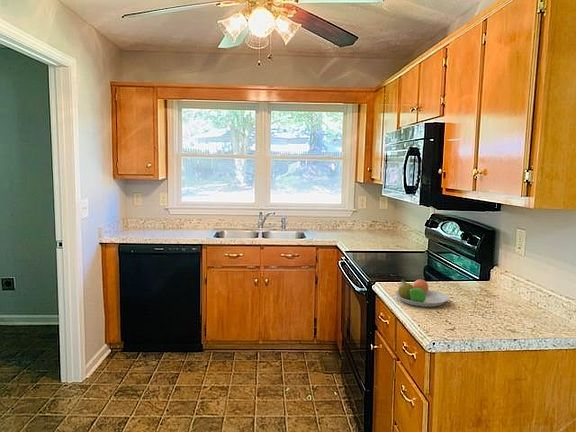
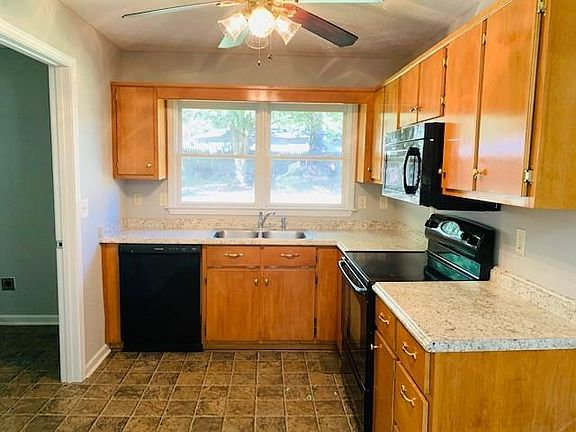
- fruit bowl [394,278,449,308]
